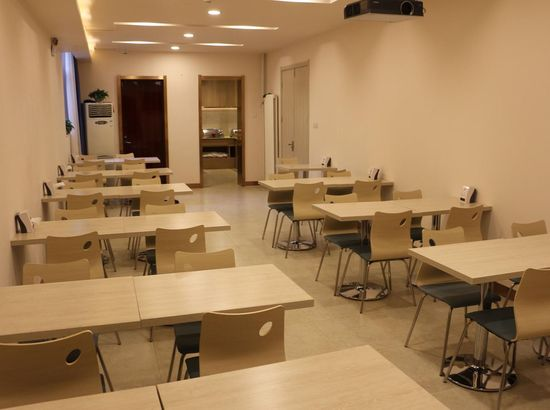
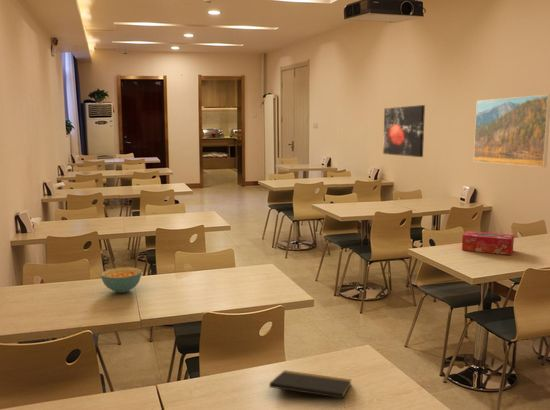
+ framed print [473,94,550,168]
+ wall art [382,104,426,158]
+ tissue box [461,230,515,256]
+ cereal bowl [100,266,142,294]
+ notepad [268,369,352,408]
